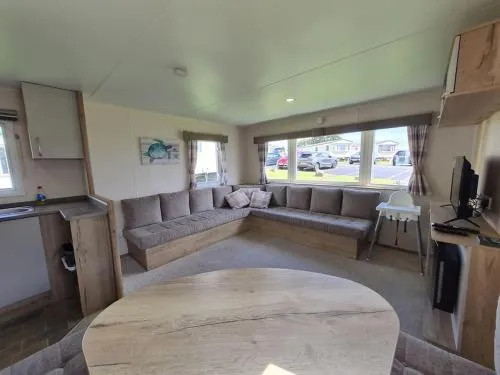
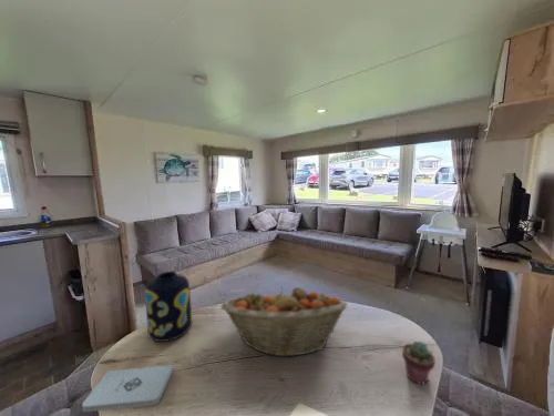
+ notepad [81,364,175,413]
+ potted succulent [401,341,437,386]
+ vase [144,271,193,343]
+ fruit basket [219,286,348,358]
